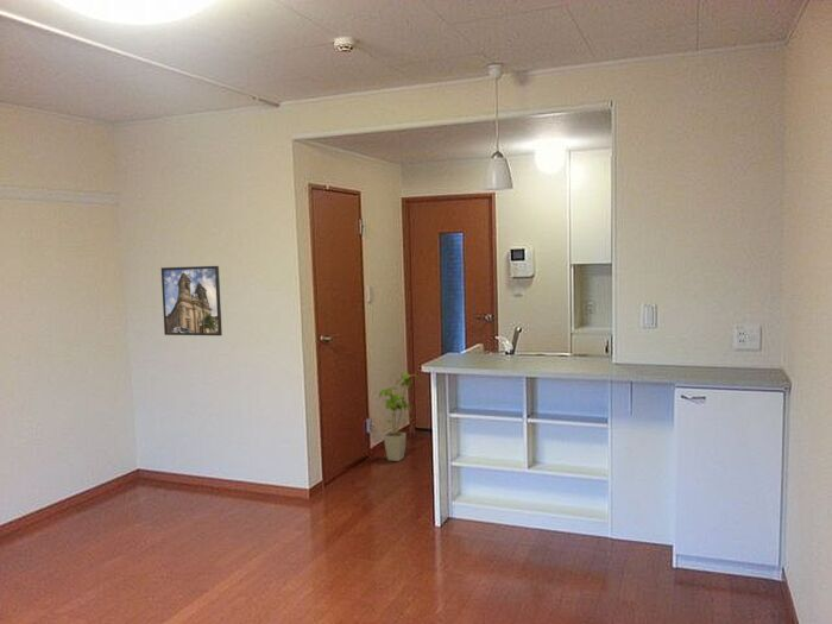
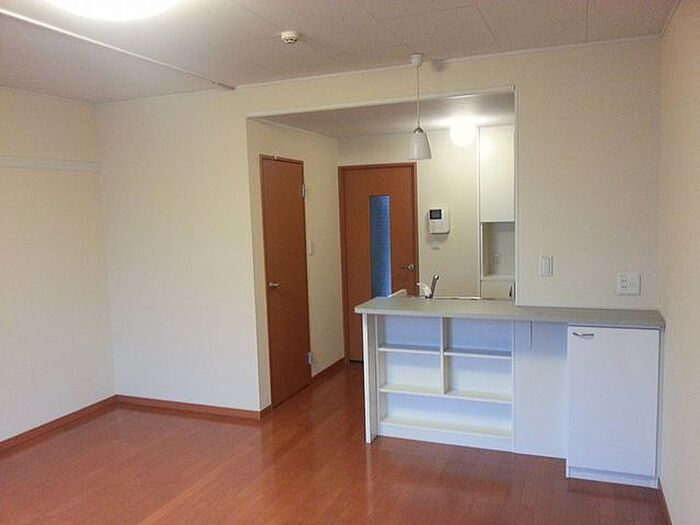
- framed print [160,265,223,336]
- house plant [378,371,423,462]
